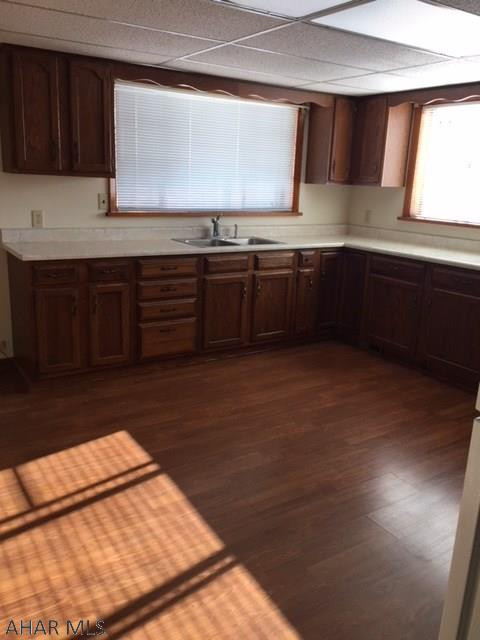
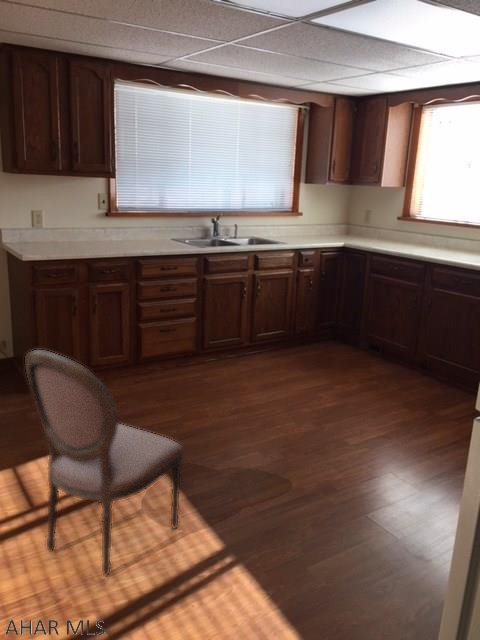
+ dining chair [24,349,184,578]
